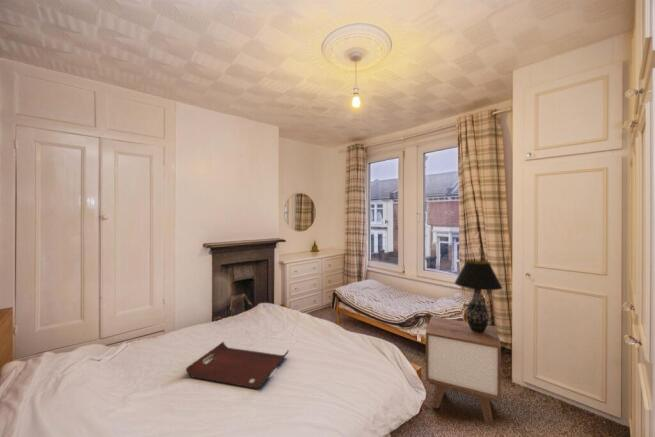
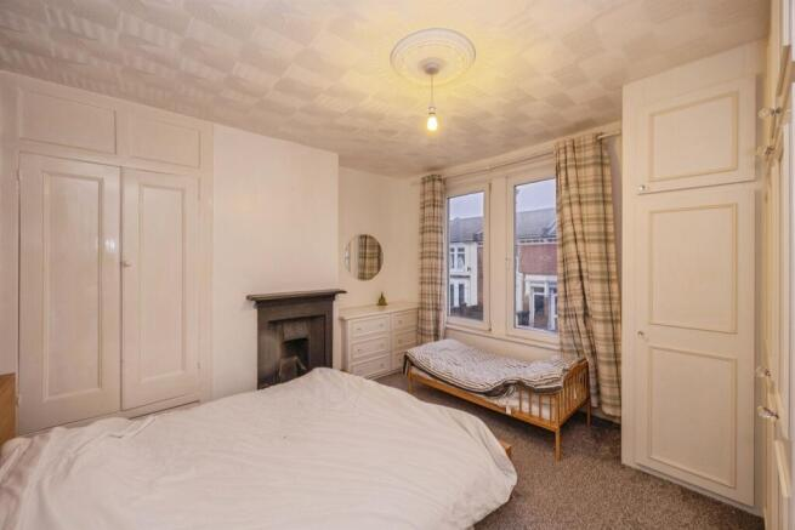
- table lamp [453,259,503,333]
- nightstand [424,316,502,426]
- serving tray [185,341,290,390]
